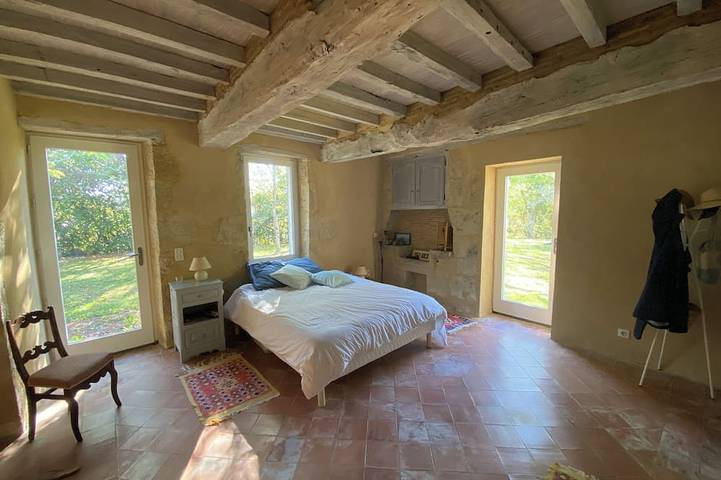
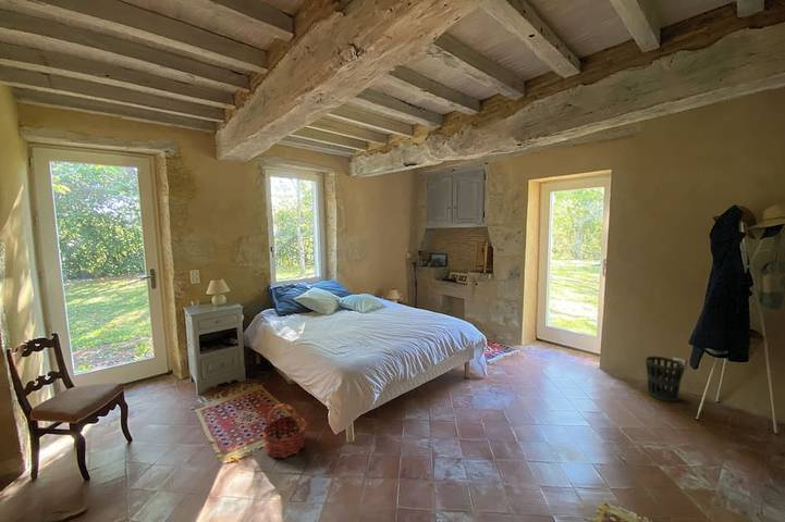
+ wastebasket [645,356,686,402]
+ basket [260,402,308,459]
